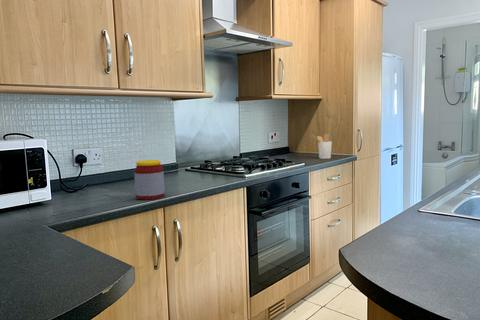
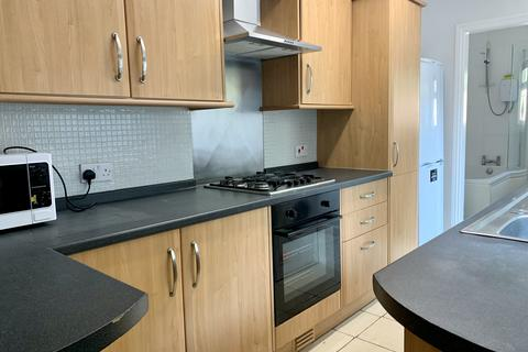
- utensil holder [311,133,333,160]
- jar [133,159,166,201]
